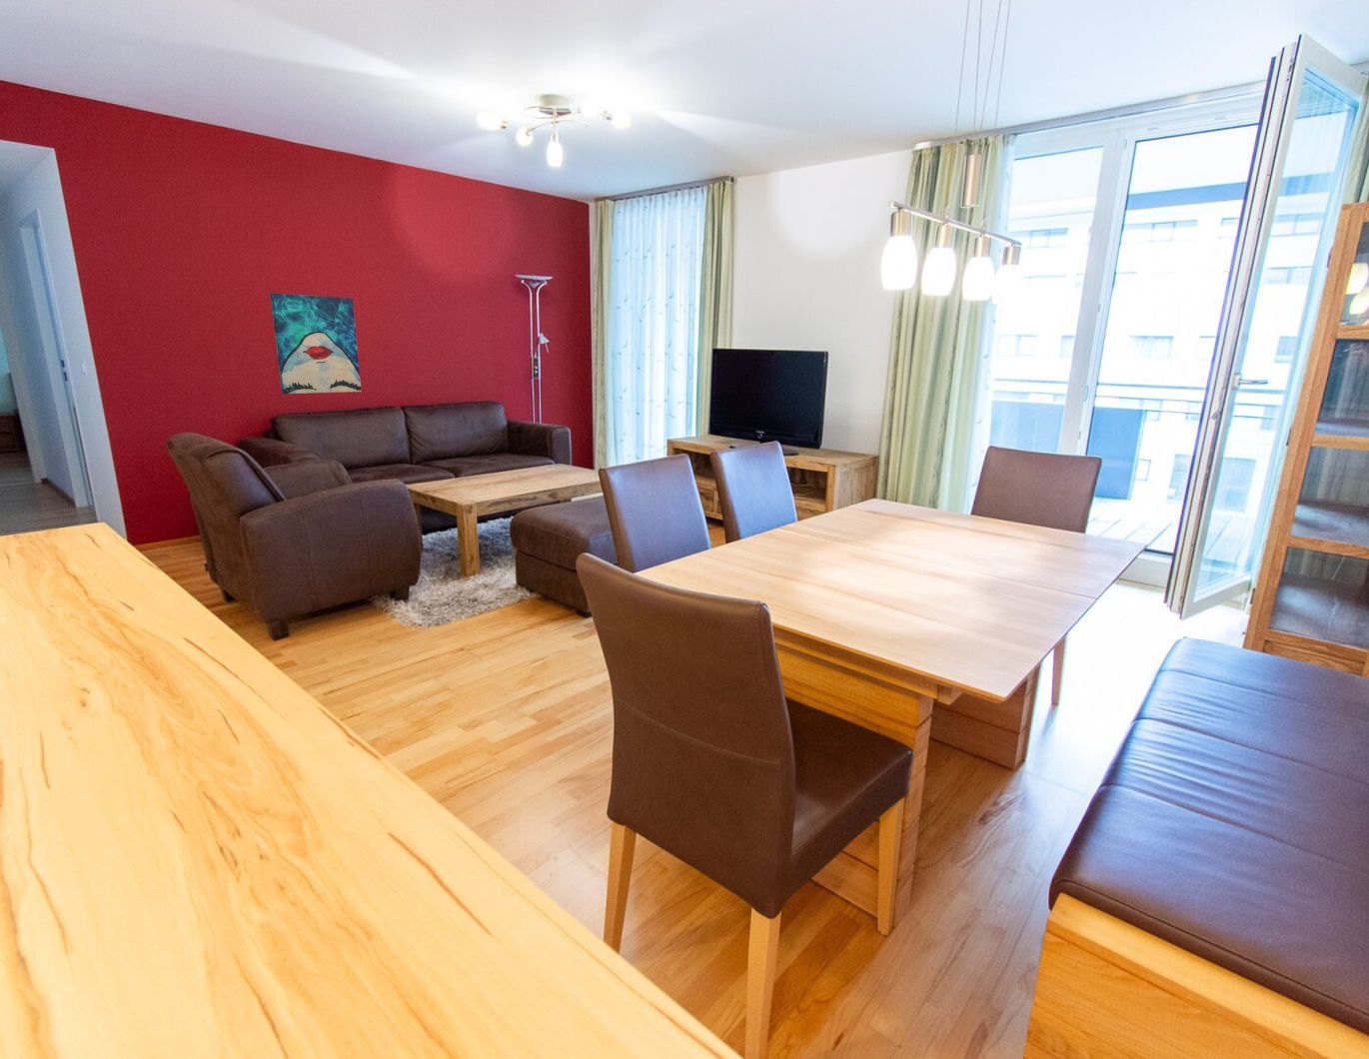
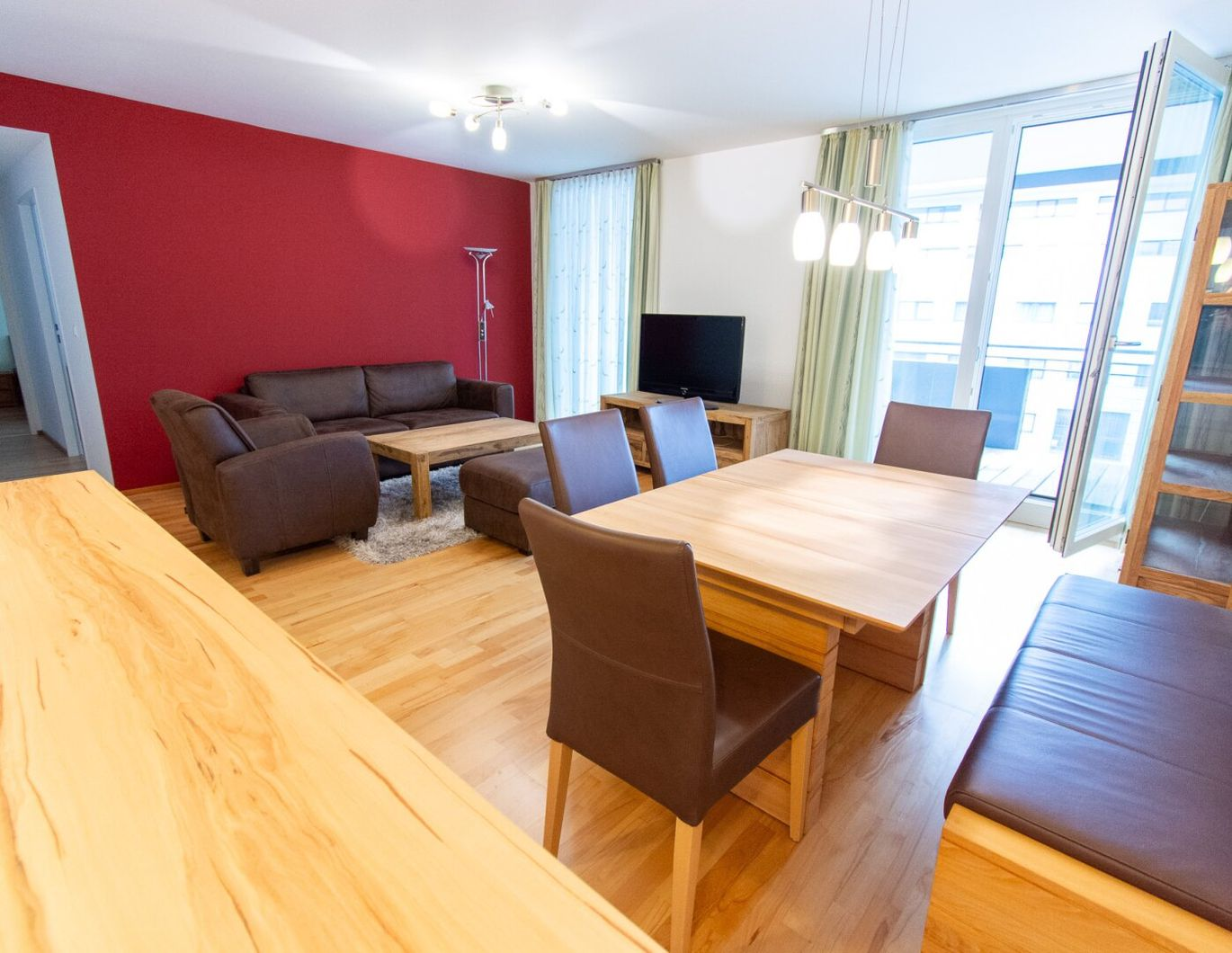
- wall art [269,292,362,394]
